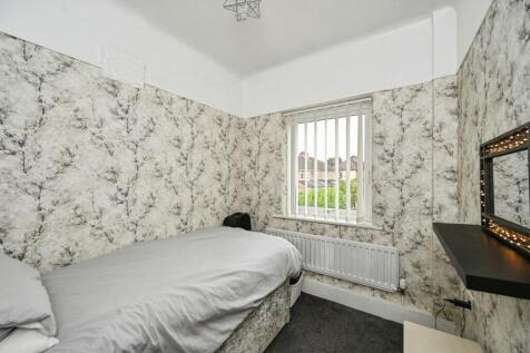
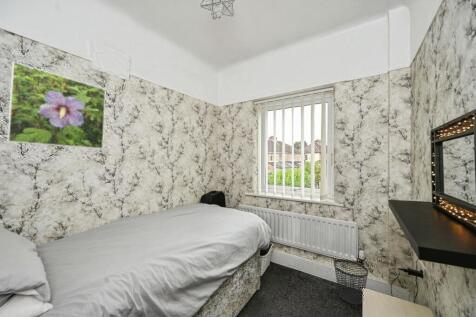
+ wastebasket [333,258,369,306]
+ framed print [6,61,107,150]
